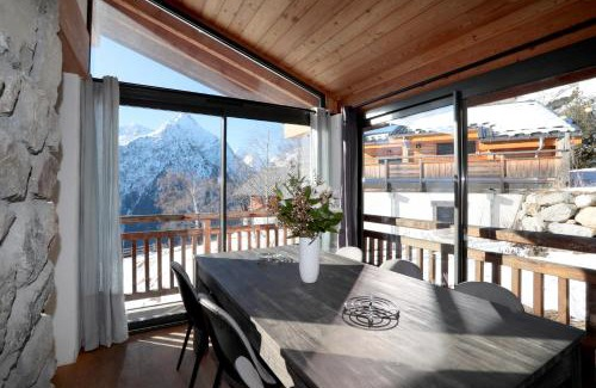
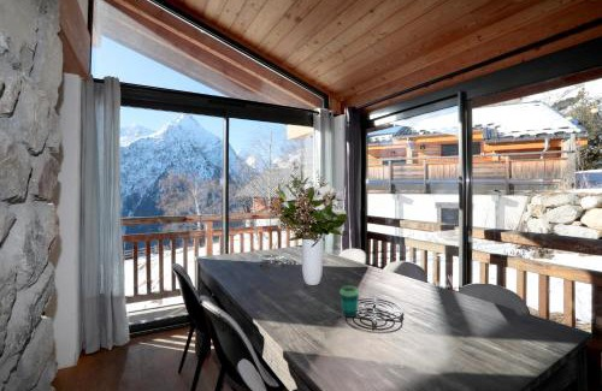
+ cup [338,284,360,319]
